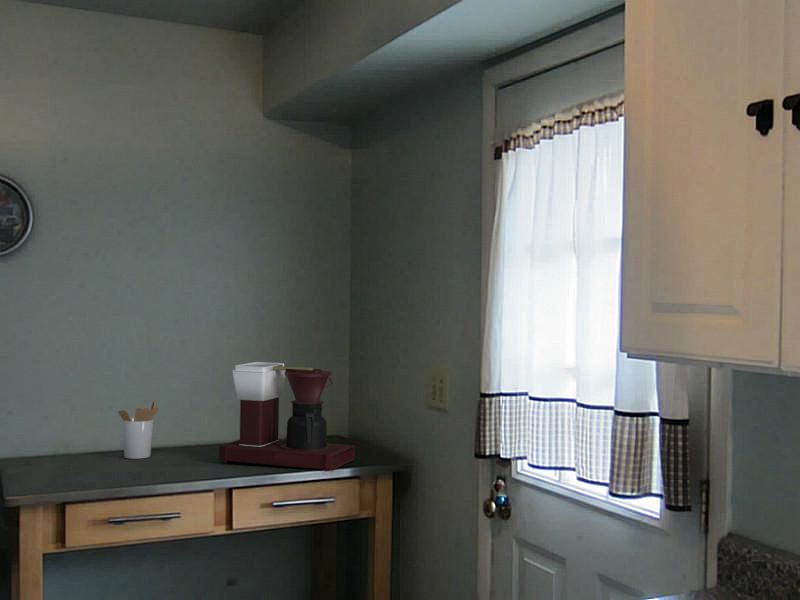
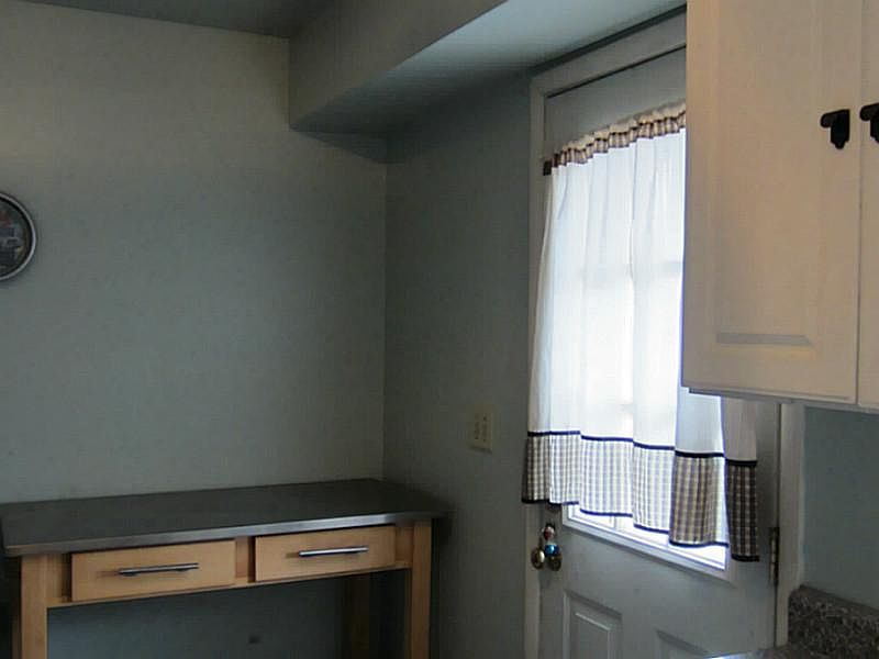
- coffee maker [218,361,356,473]
- utensil holder [117,400,160,460]
